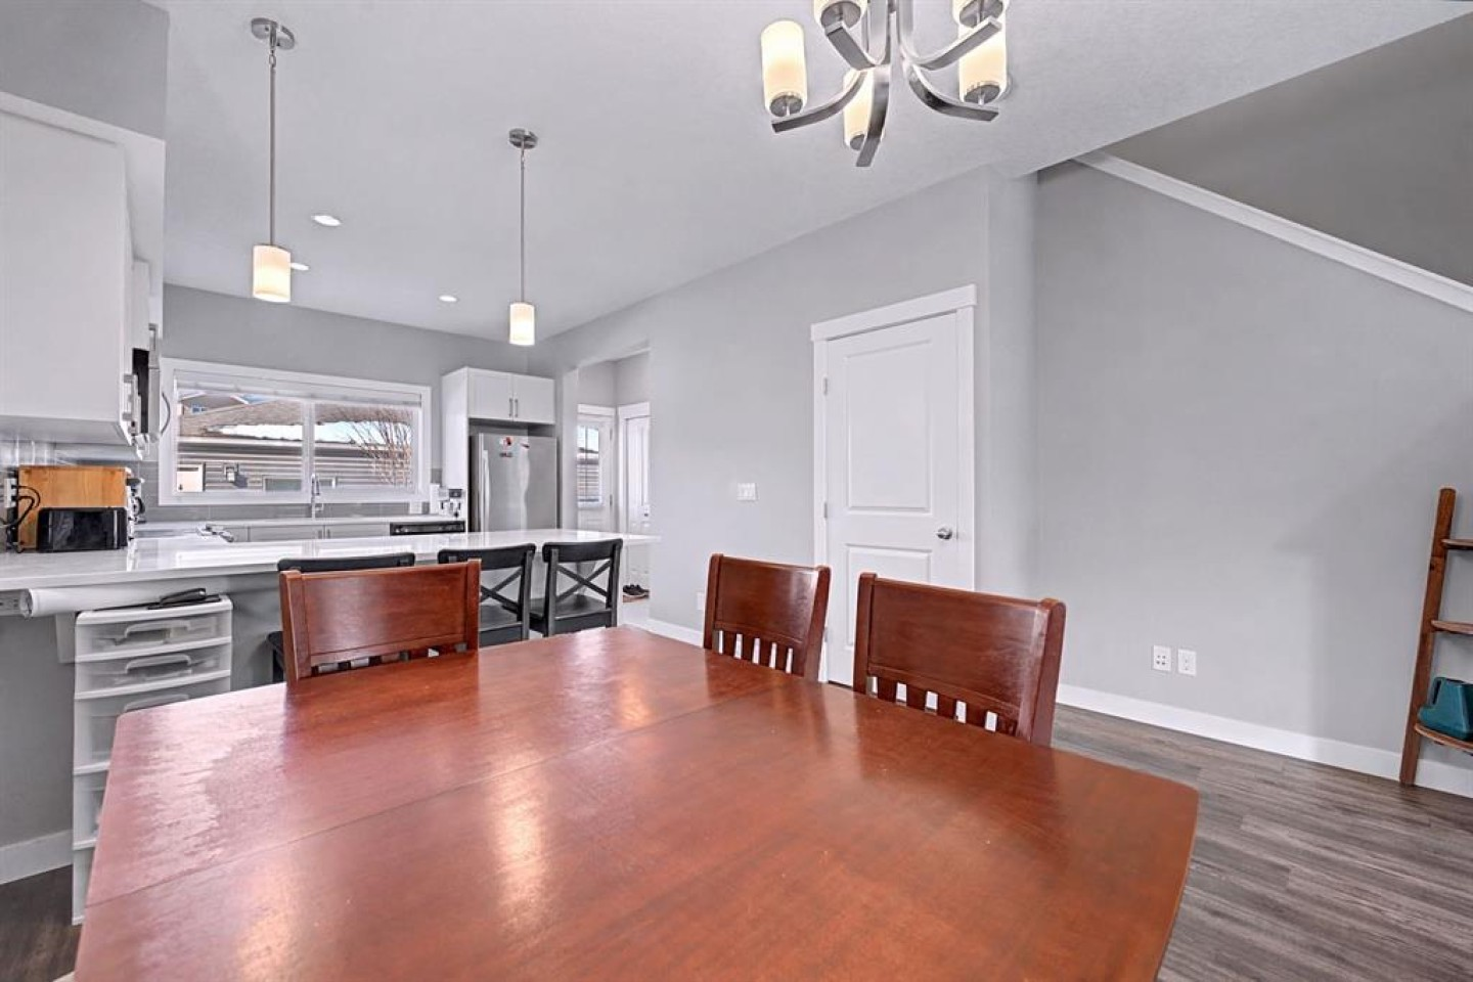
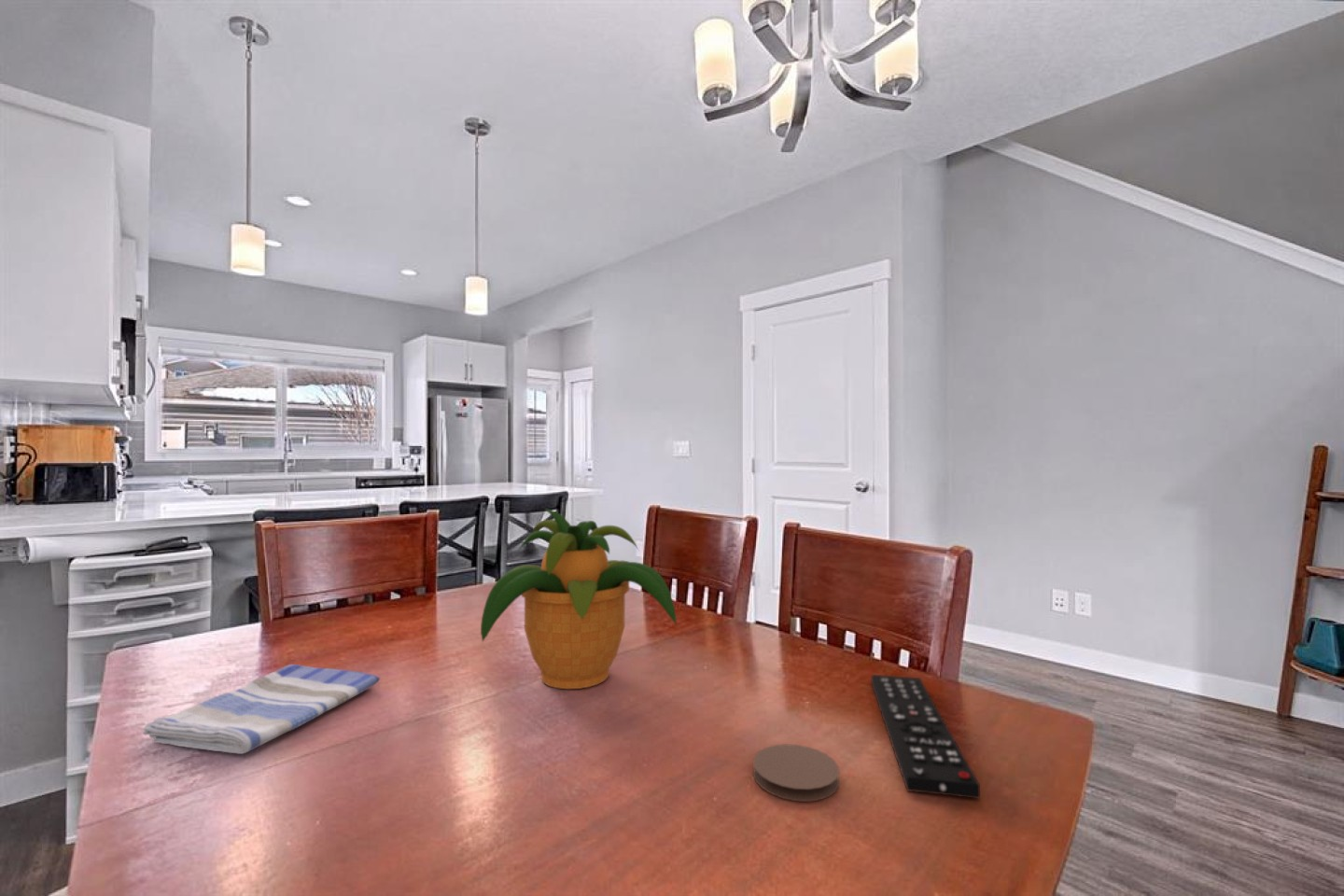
+ potted plant [480,507,678,690]
+ remote control [871,674,981,800]
+ dish towel [142,664,381,755]
+ coaster [752,743,840,803]
